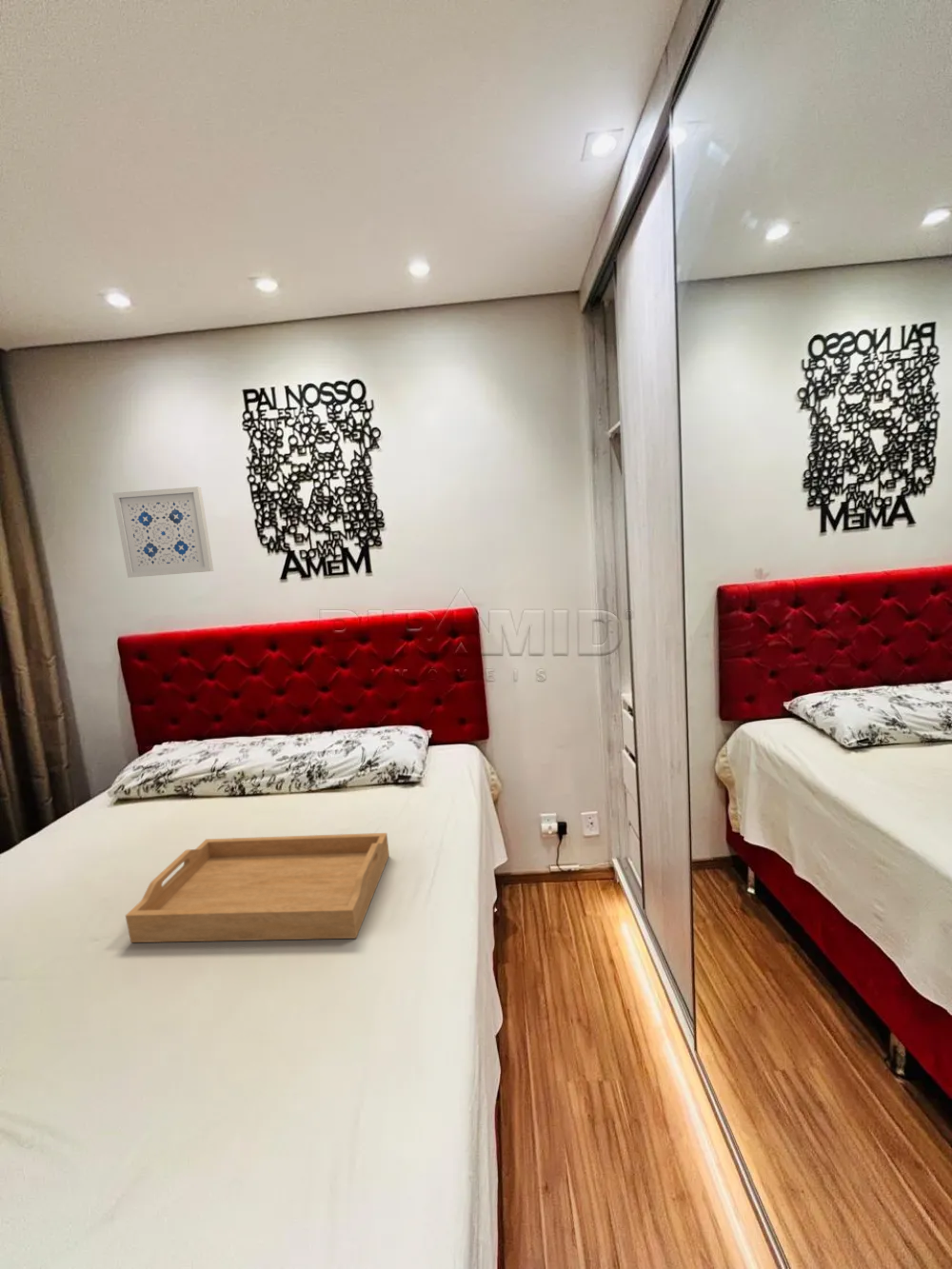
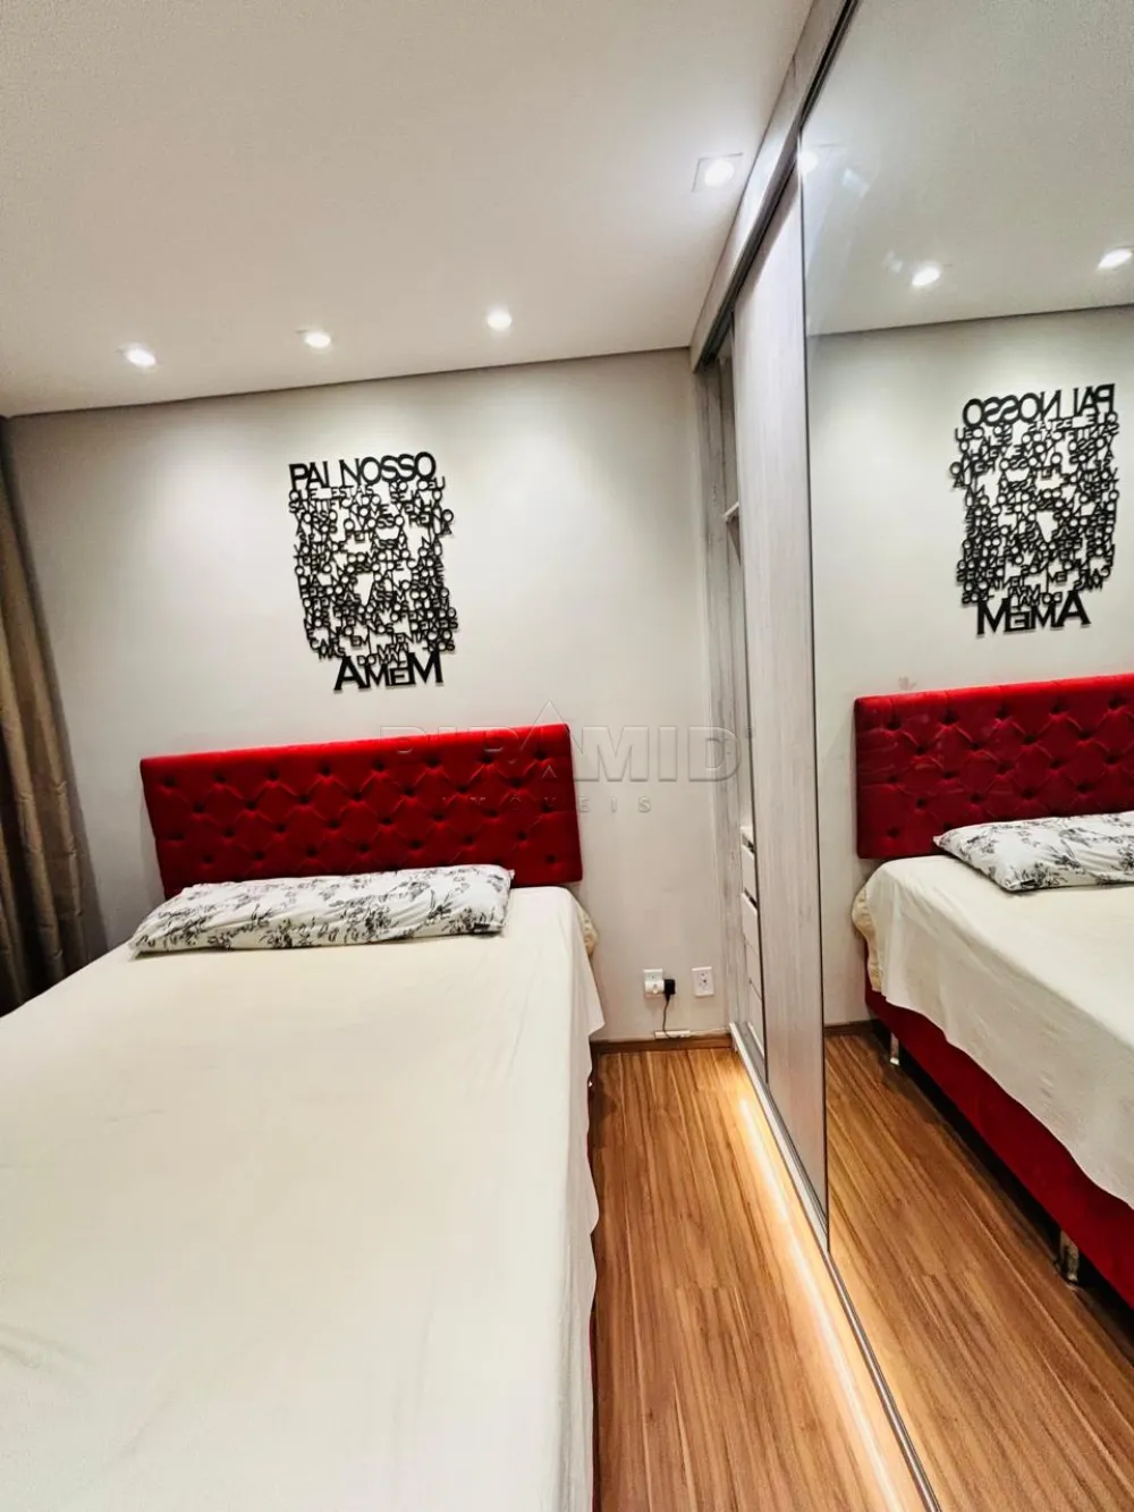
- serving tray [125,832,390,943]
- wall art [112,486,214,579]
